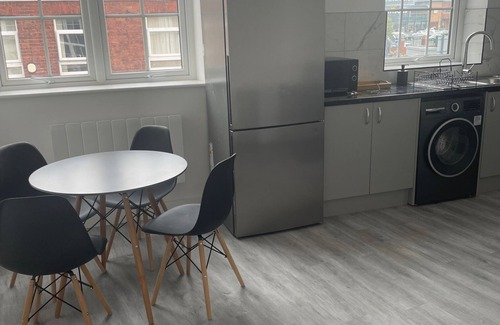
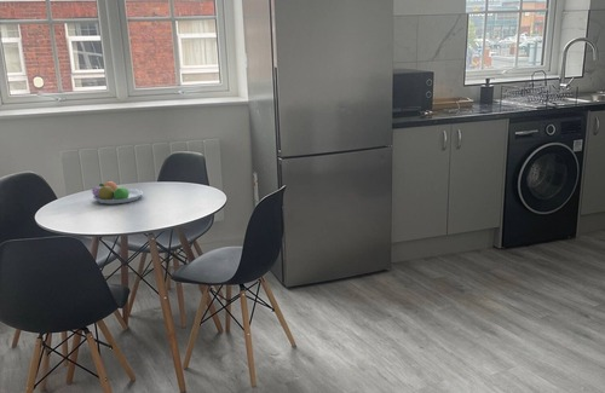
+ fruit bowl [91,180,144,206]
